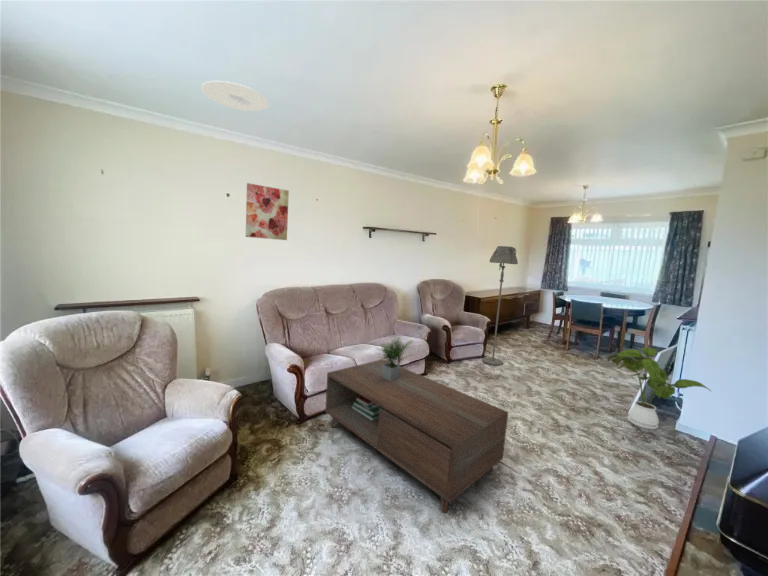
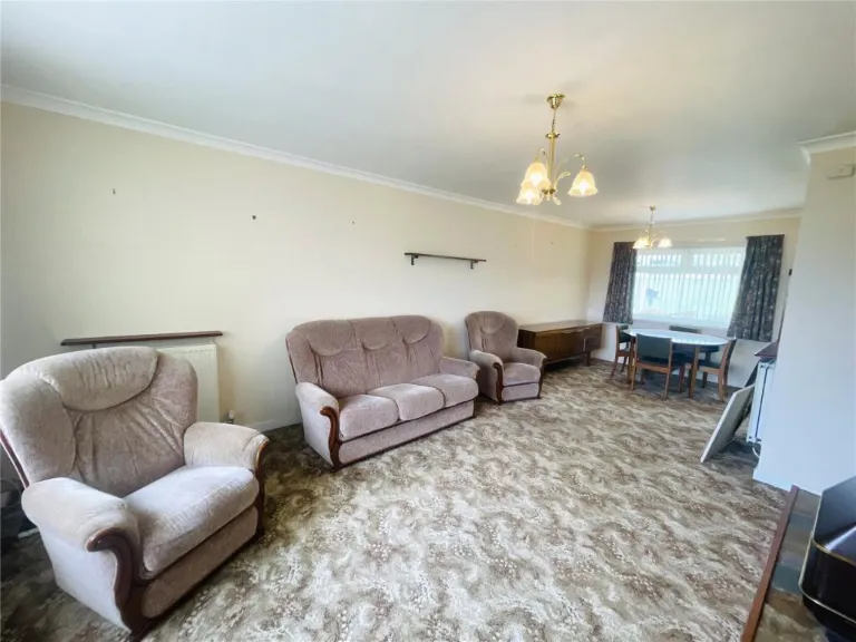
- ceiling light [200,80,270,112]
- coffee table [324,335,509,514]
- house plant [607,346,713,431]
- floor lamp [482,245,519,366]
- wall art [245,182,290,241]
